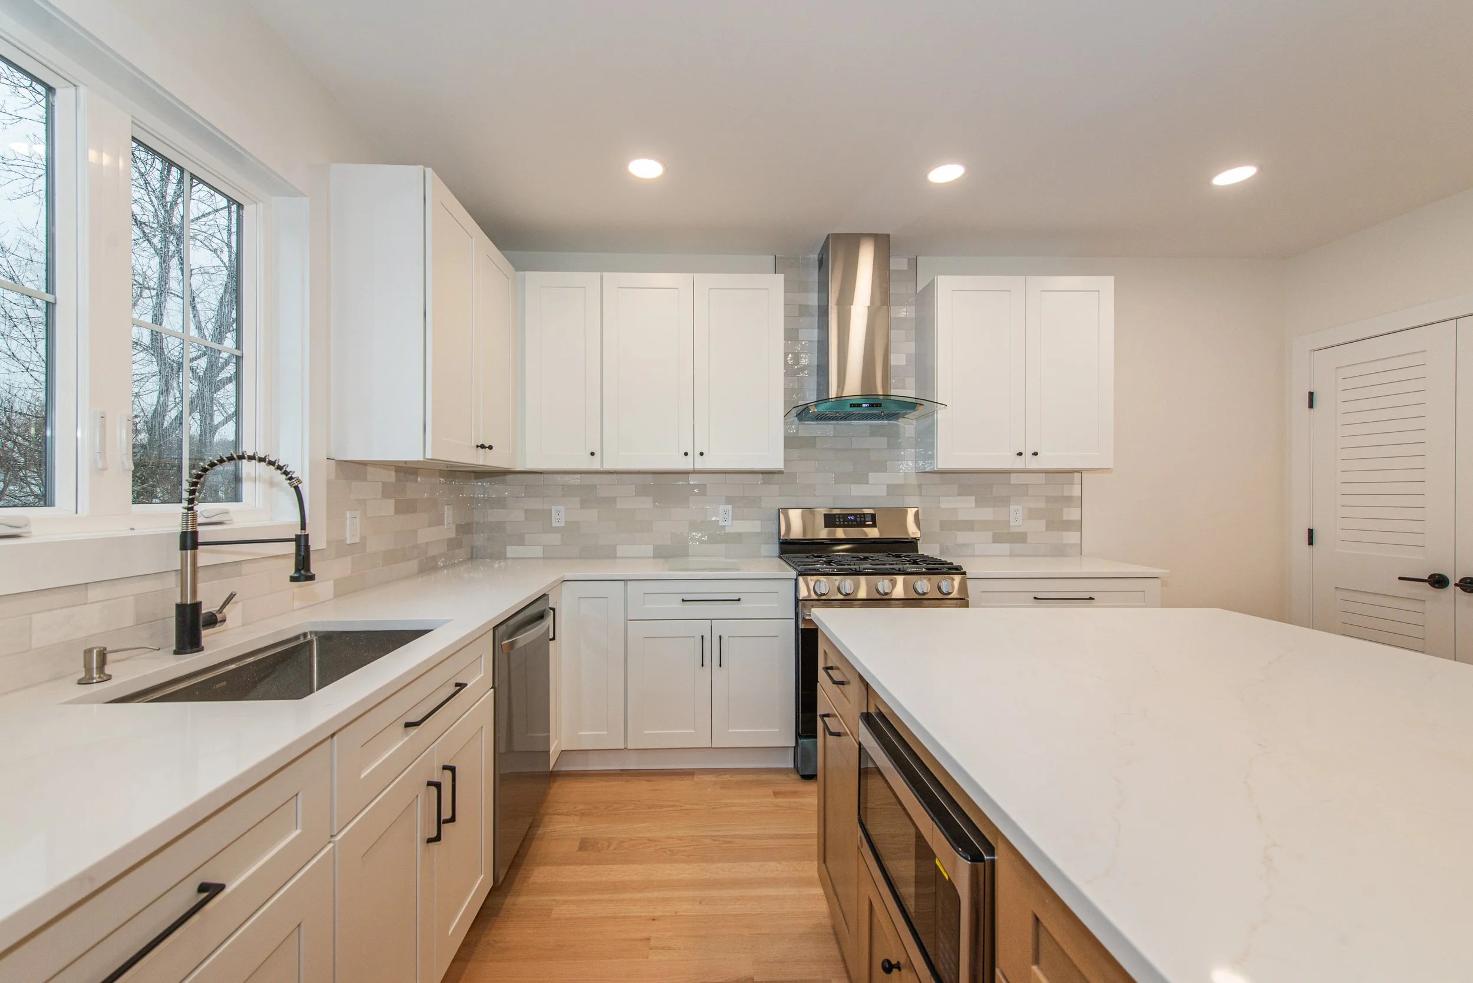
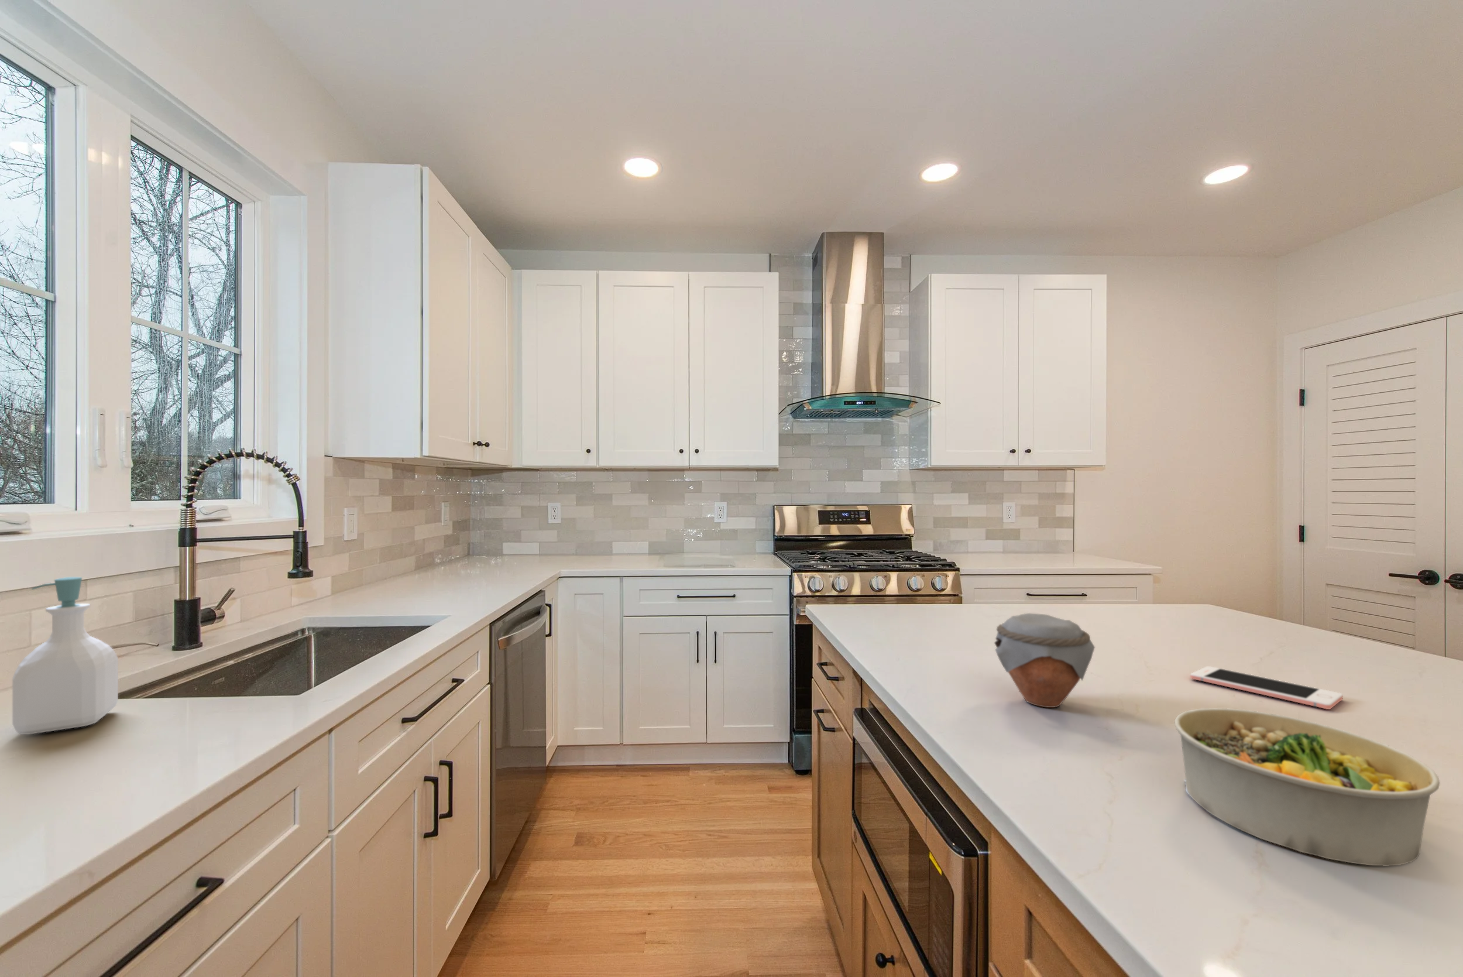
+ cell phone [1189,665,1343,710]
+ jar [993,613,1096,709]
+ bowl [1174,708,1440,867]
+ soap bottle [12,577,119,735]
